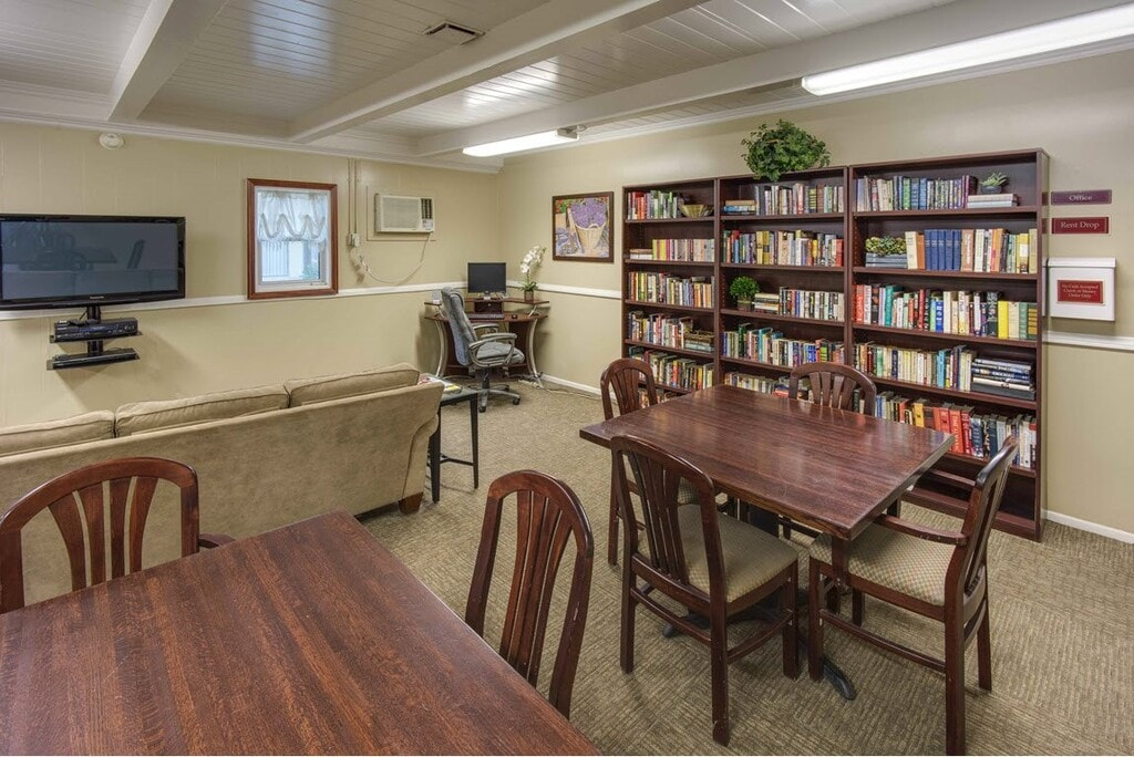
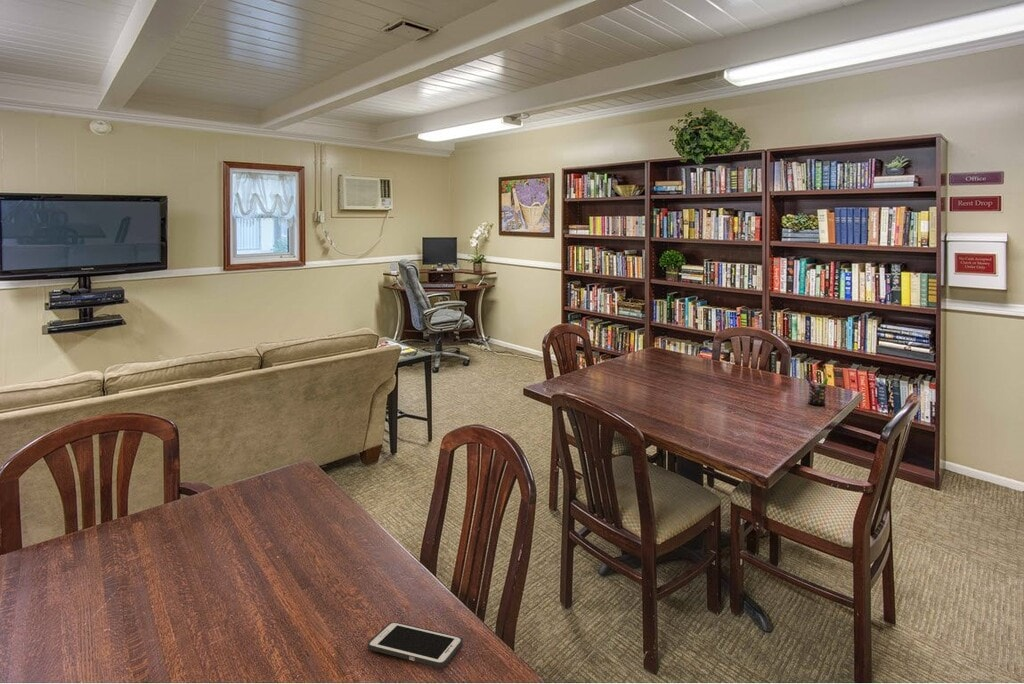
+ pen holder [804,372,829,406]
+ cell phone [367,621,463,668]
